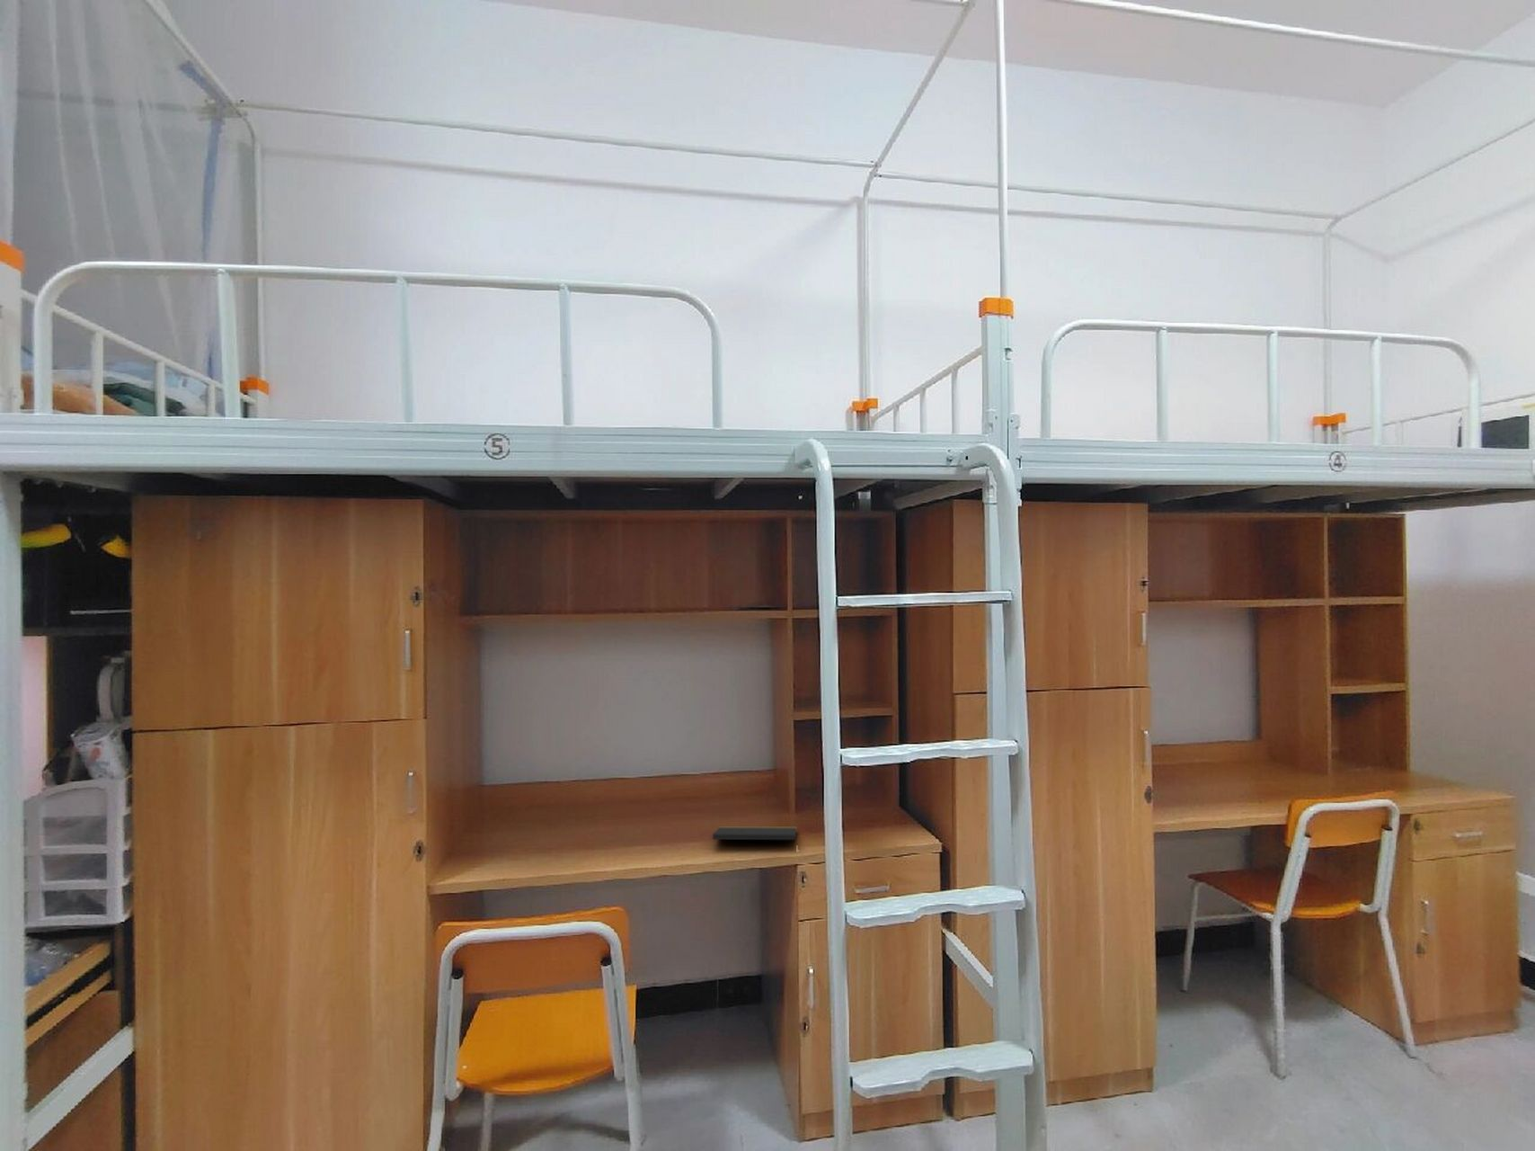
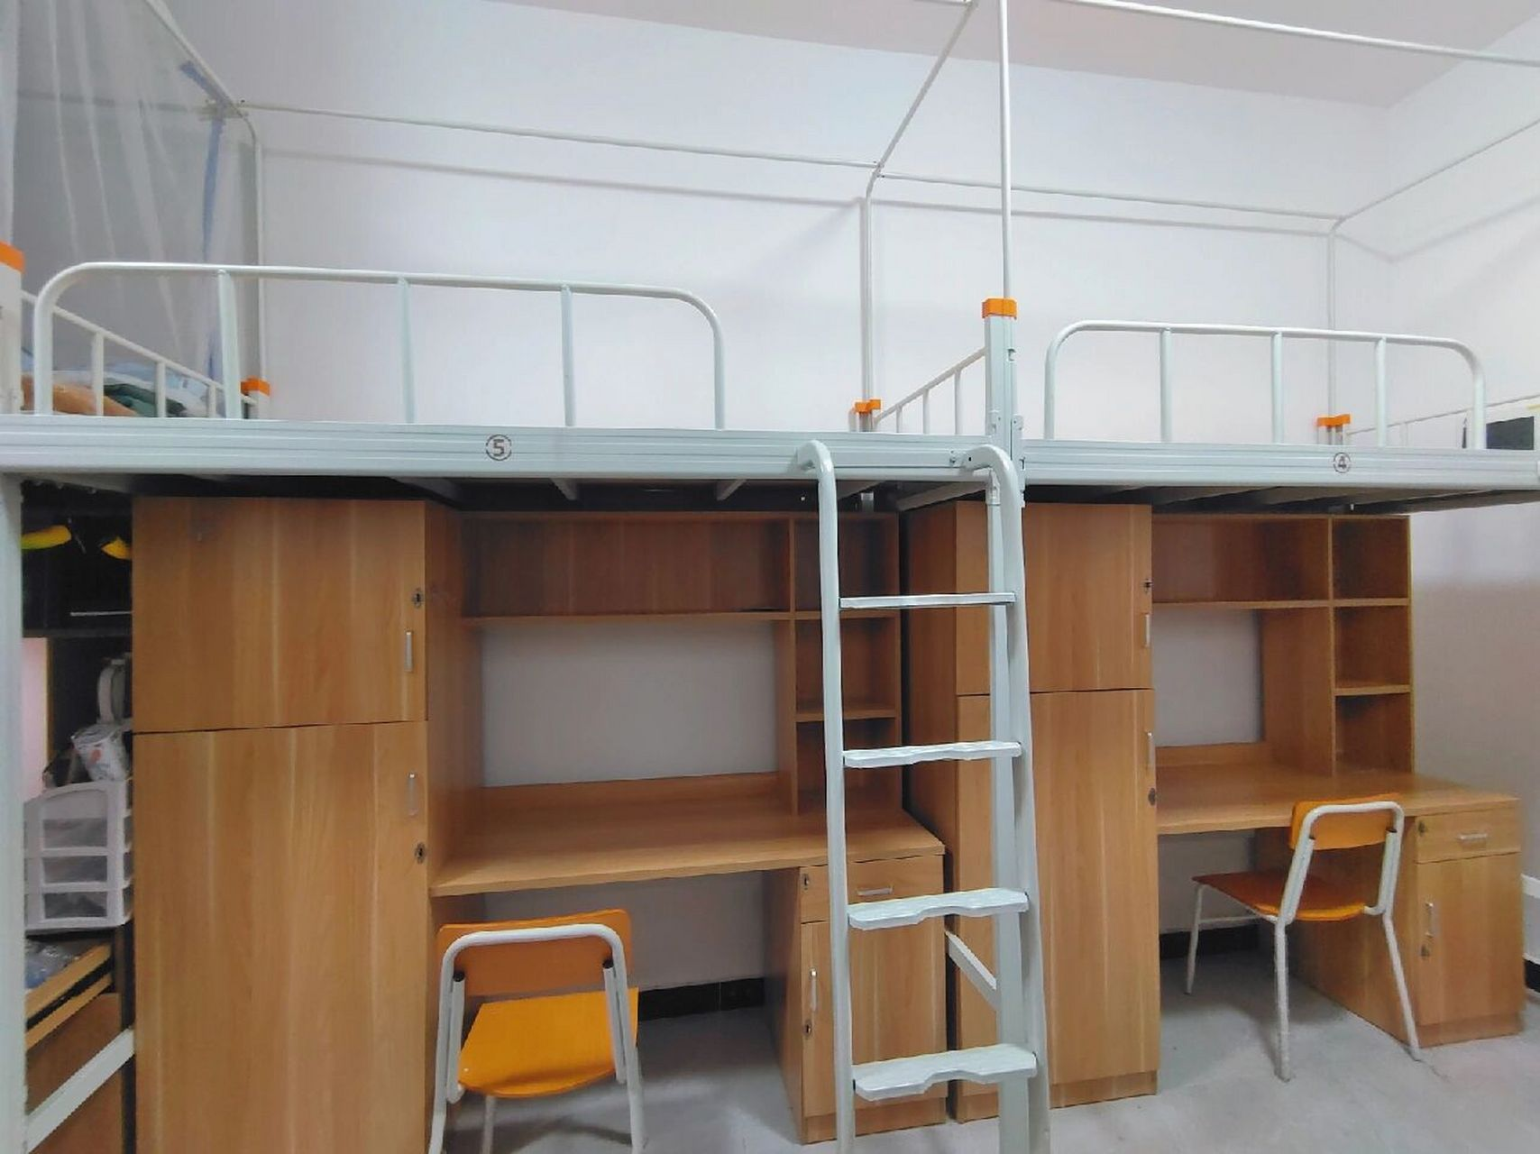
- notepad [712,826,798,844]
